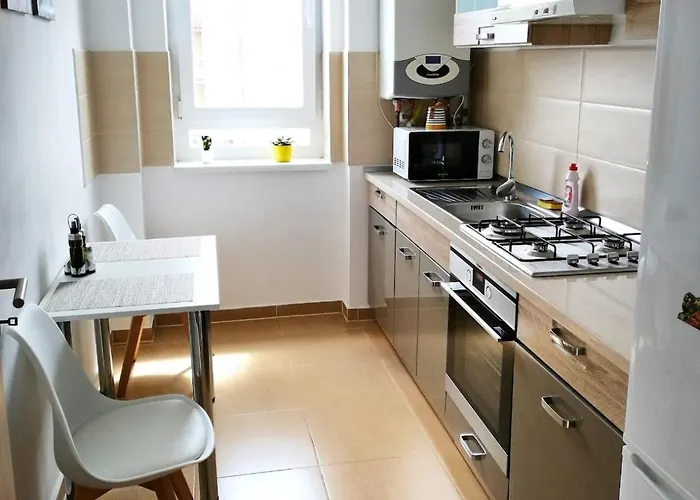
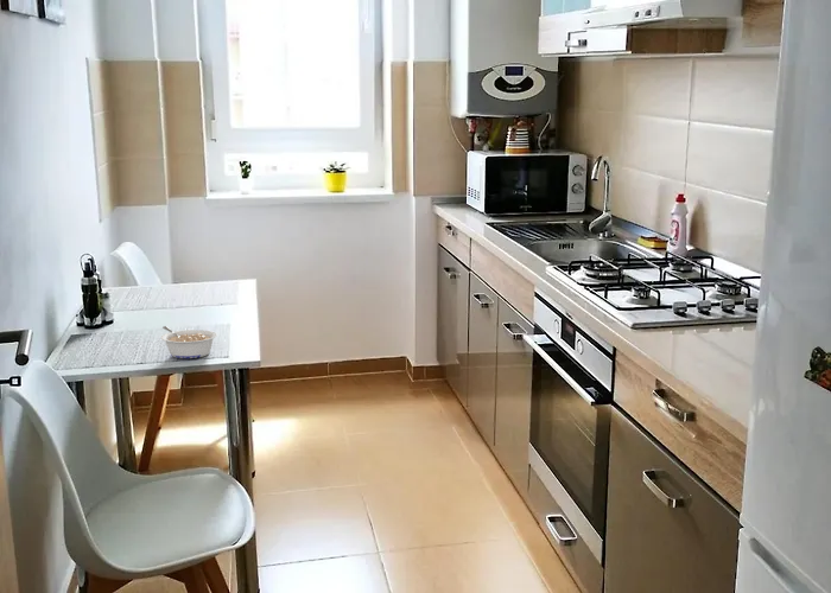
+ legume [160,325,218,359]
